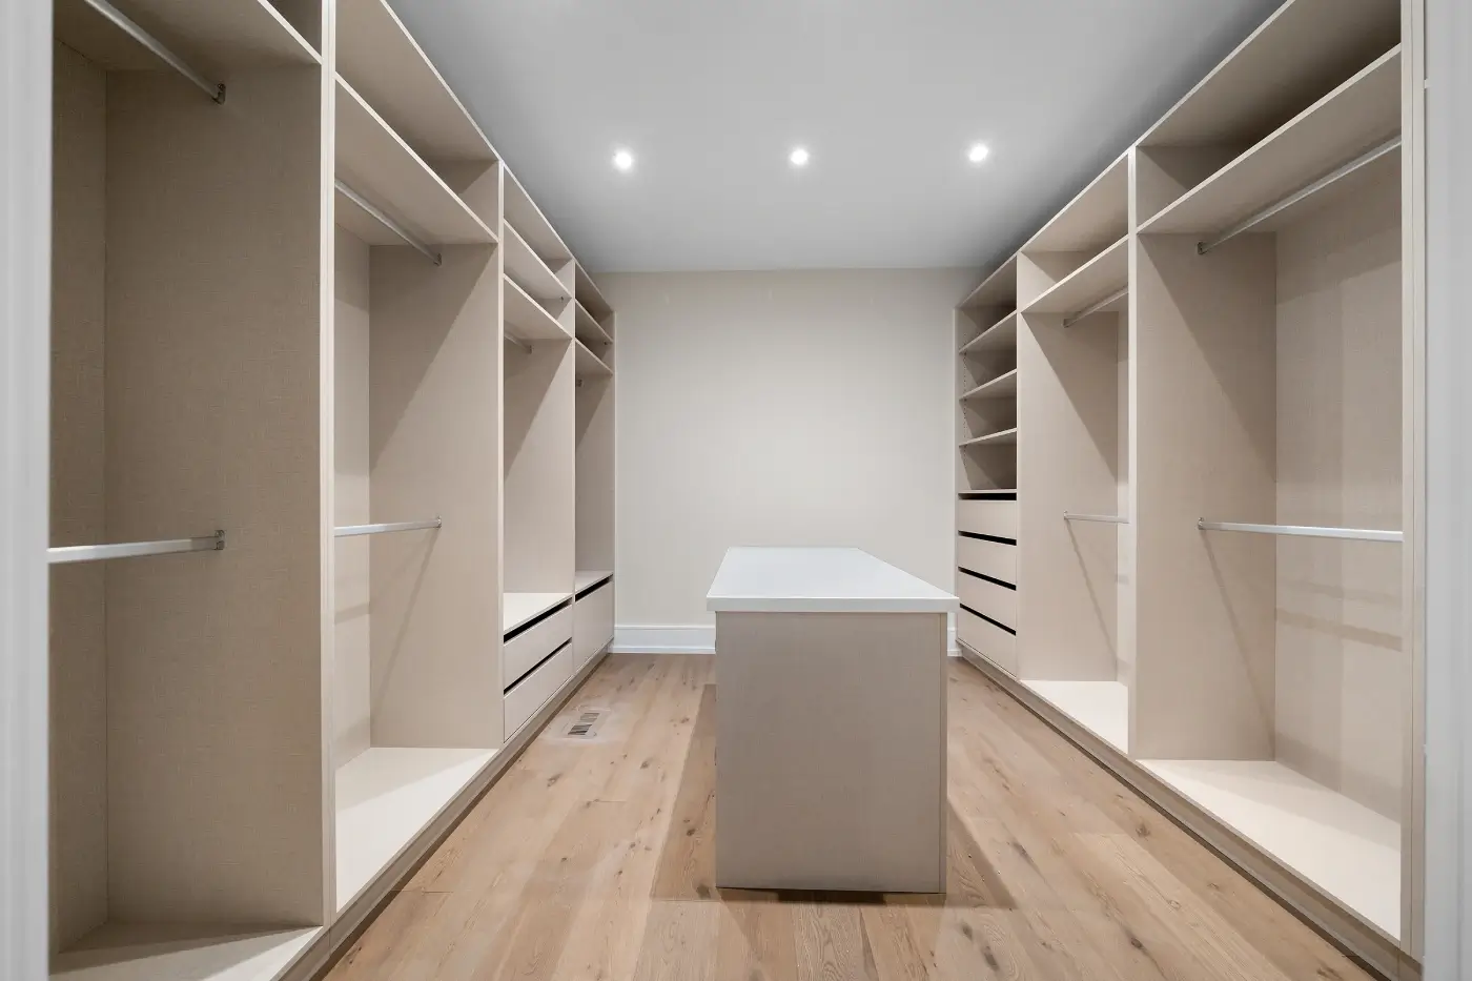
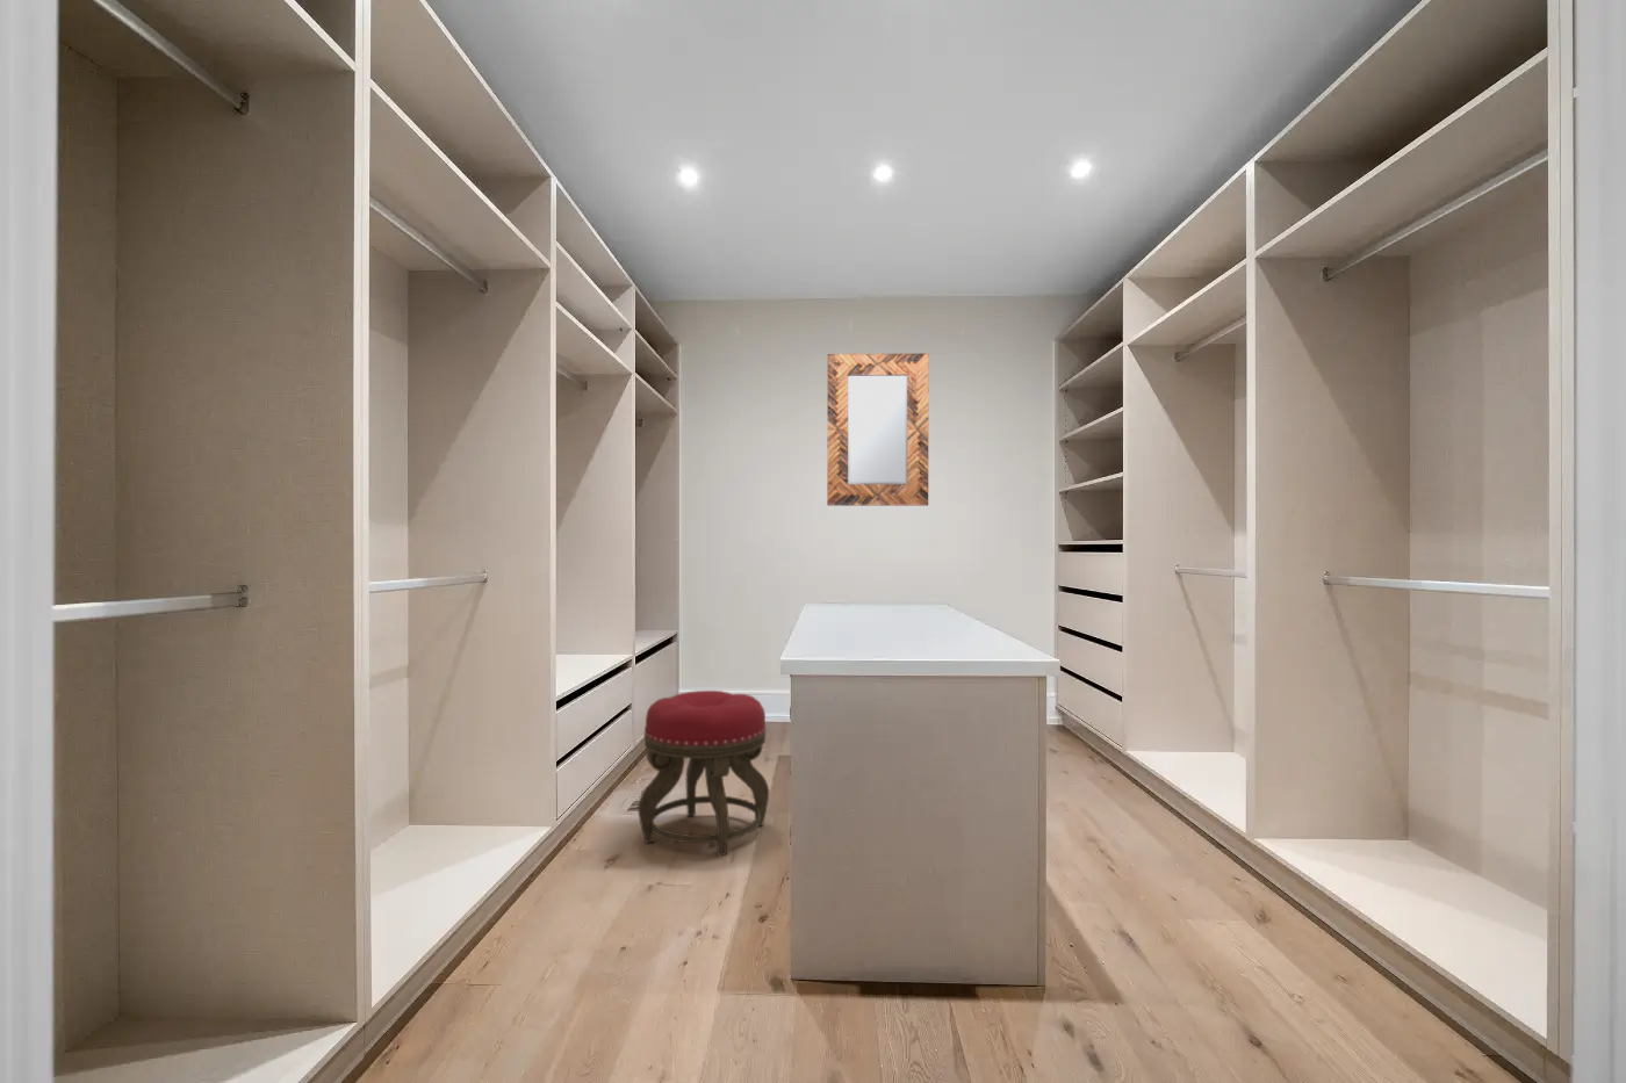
+ stool [636,689,770,857]
+ home mirror [826,352,931,508]
